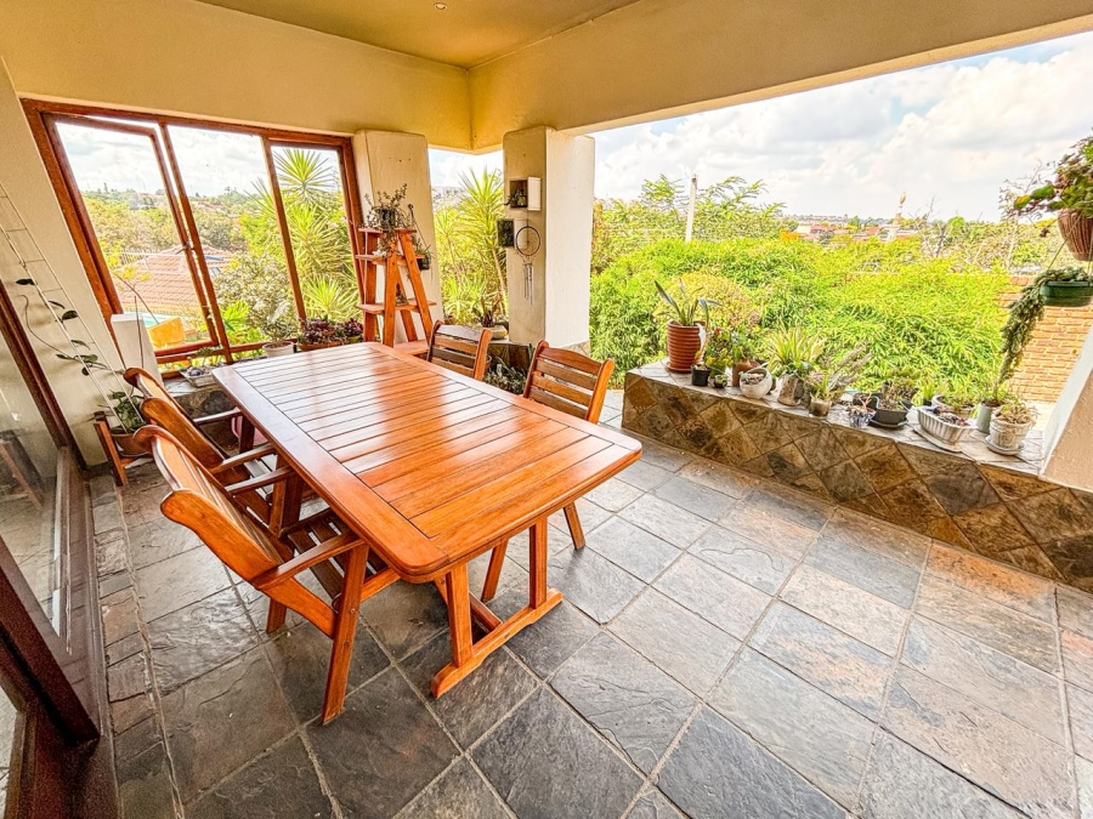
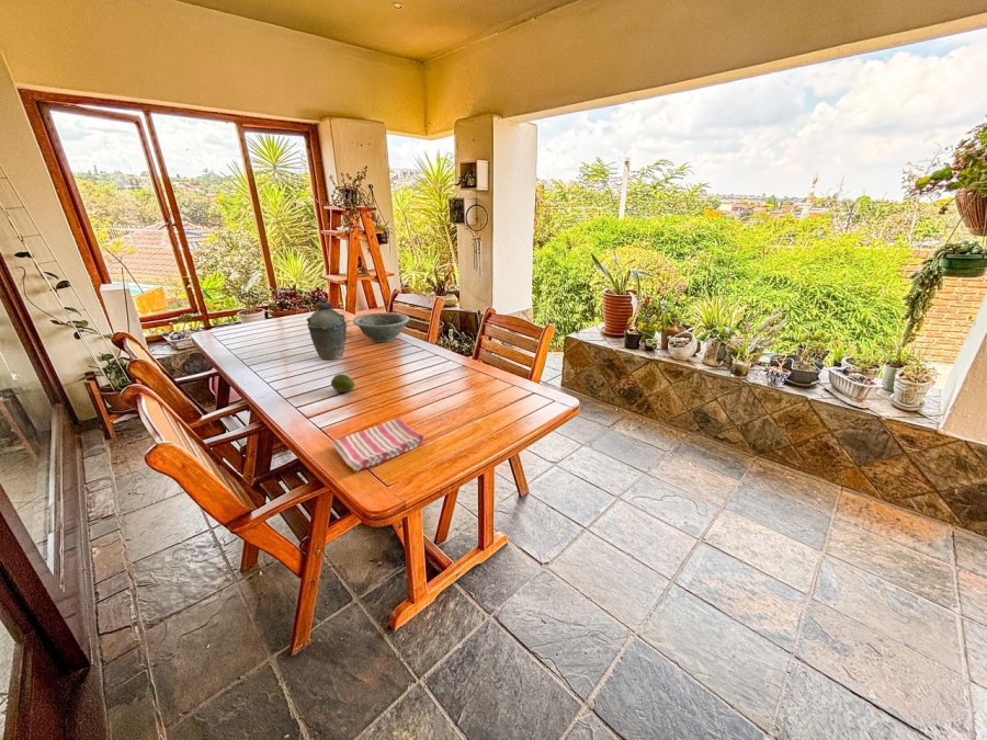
+ kettle [306,298,348,361]
+ decorative bowl [352,311,410,343]
+ dish towel [330,417,426,473]
+ fruit [330,373,355,394]
